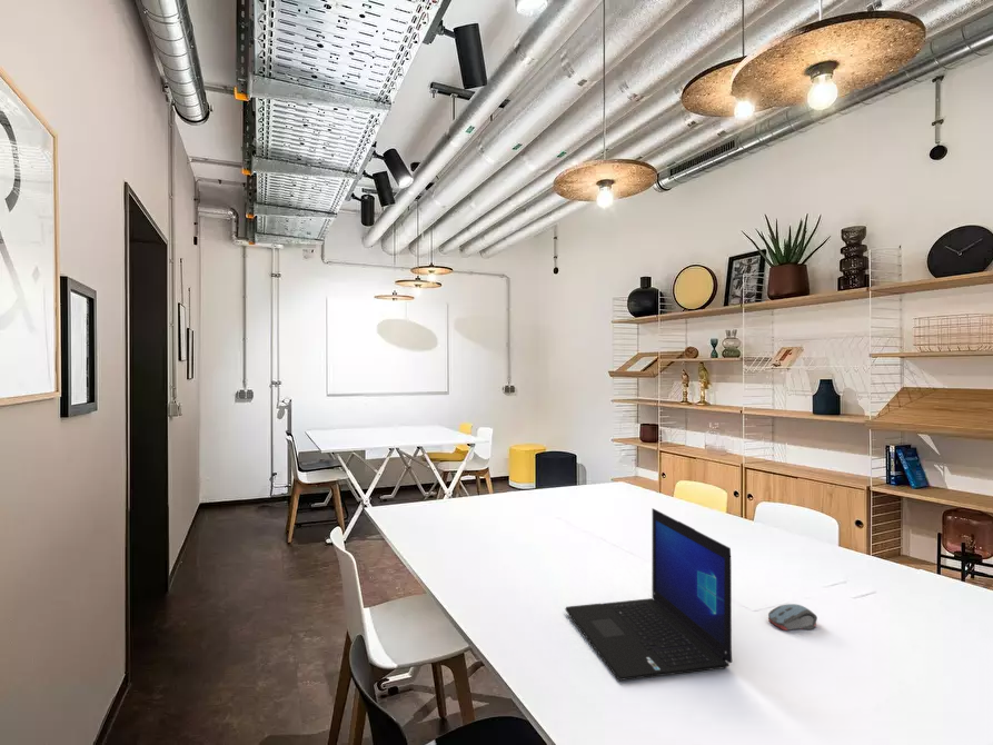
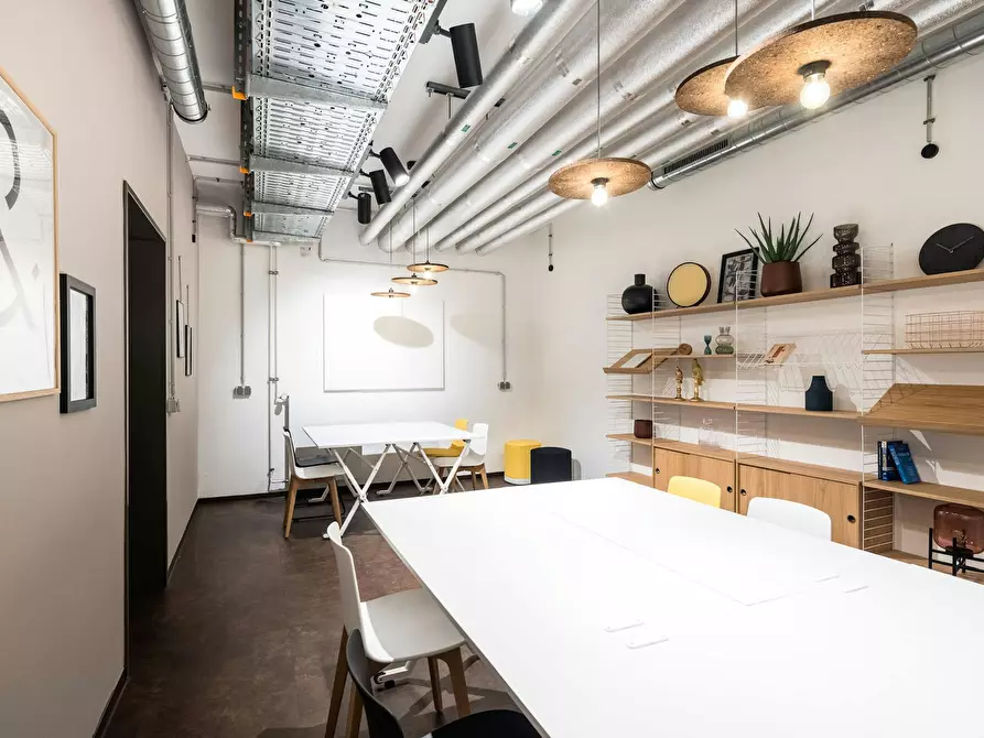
- laptop [565,507,733,682]
- computer mouse [767,603,818,632]
